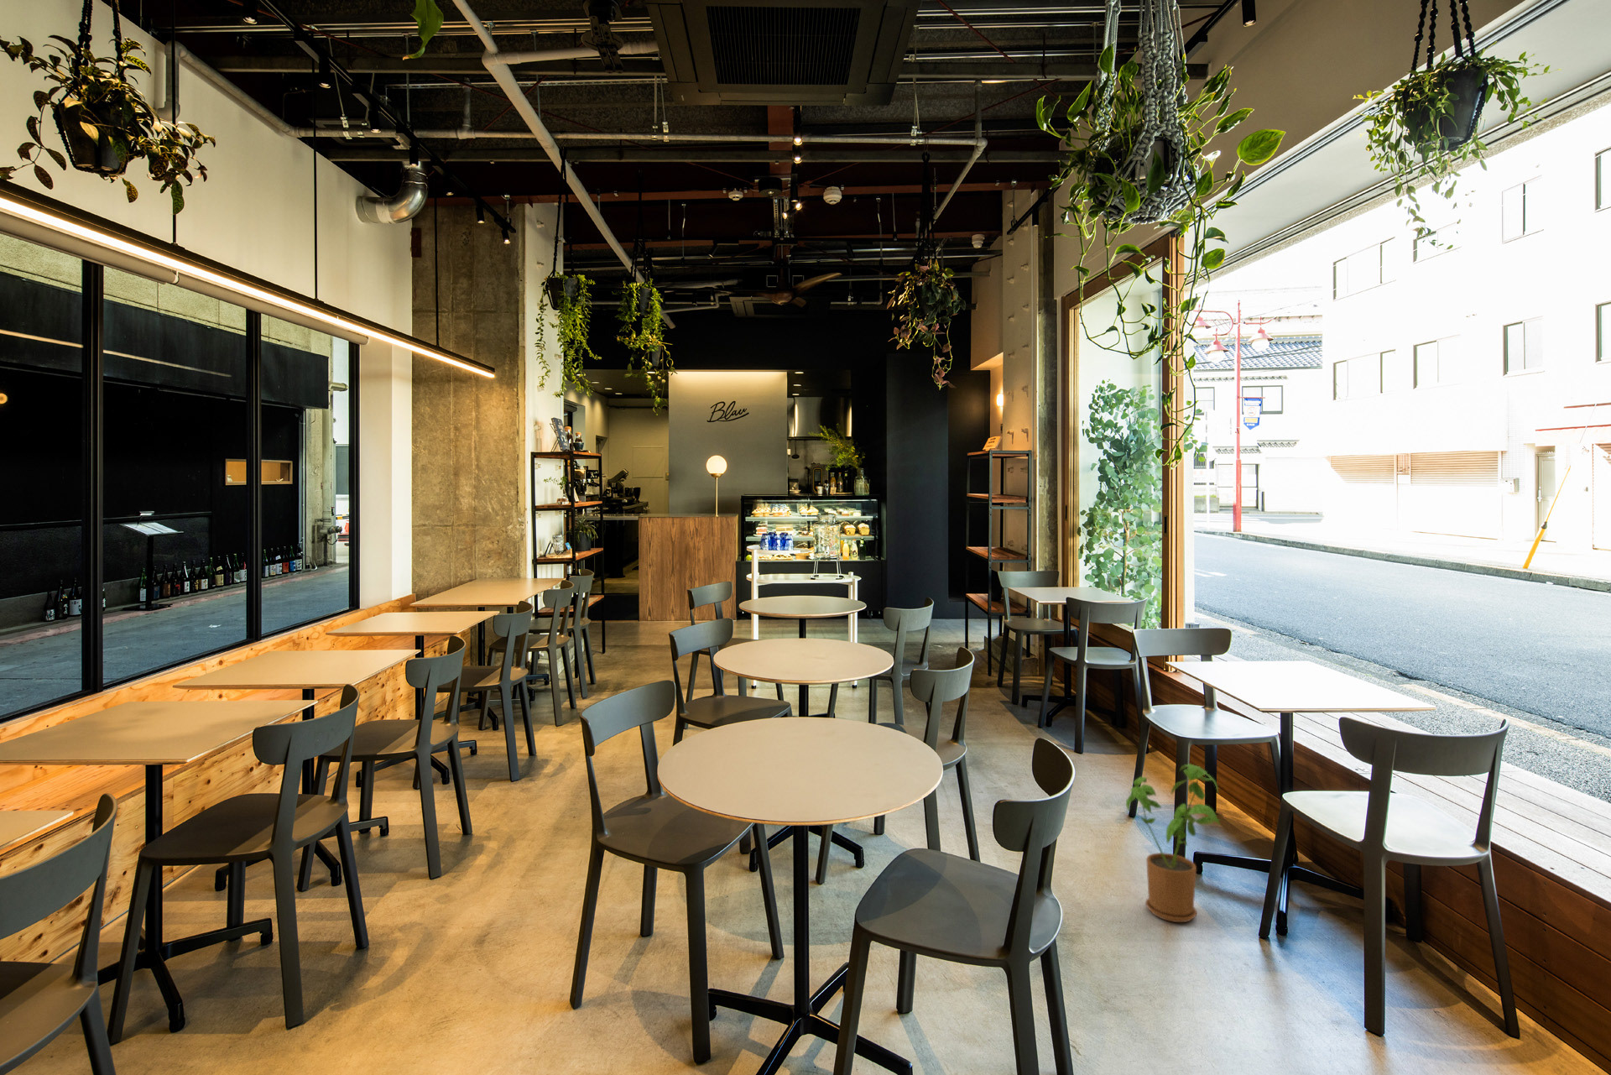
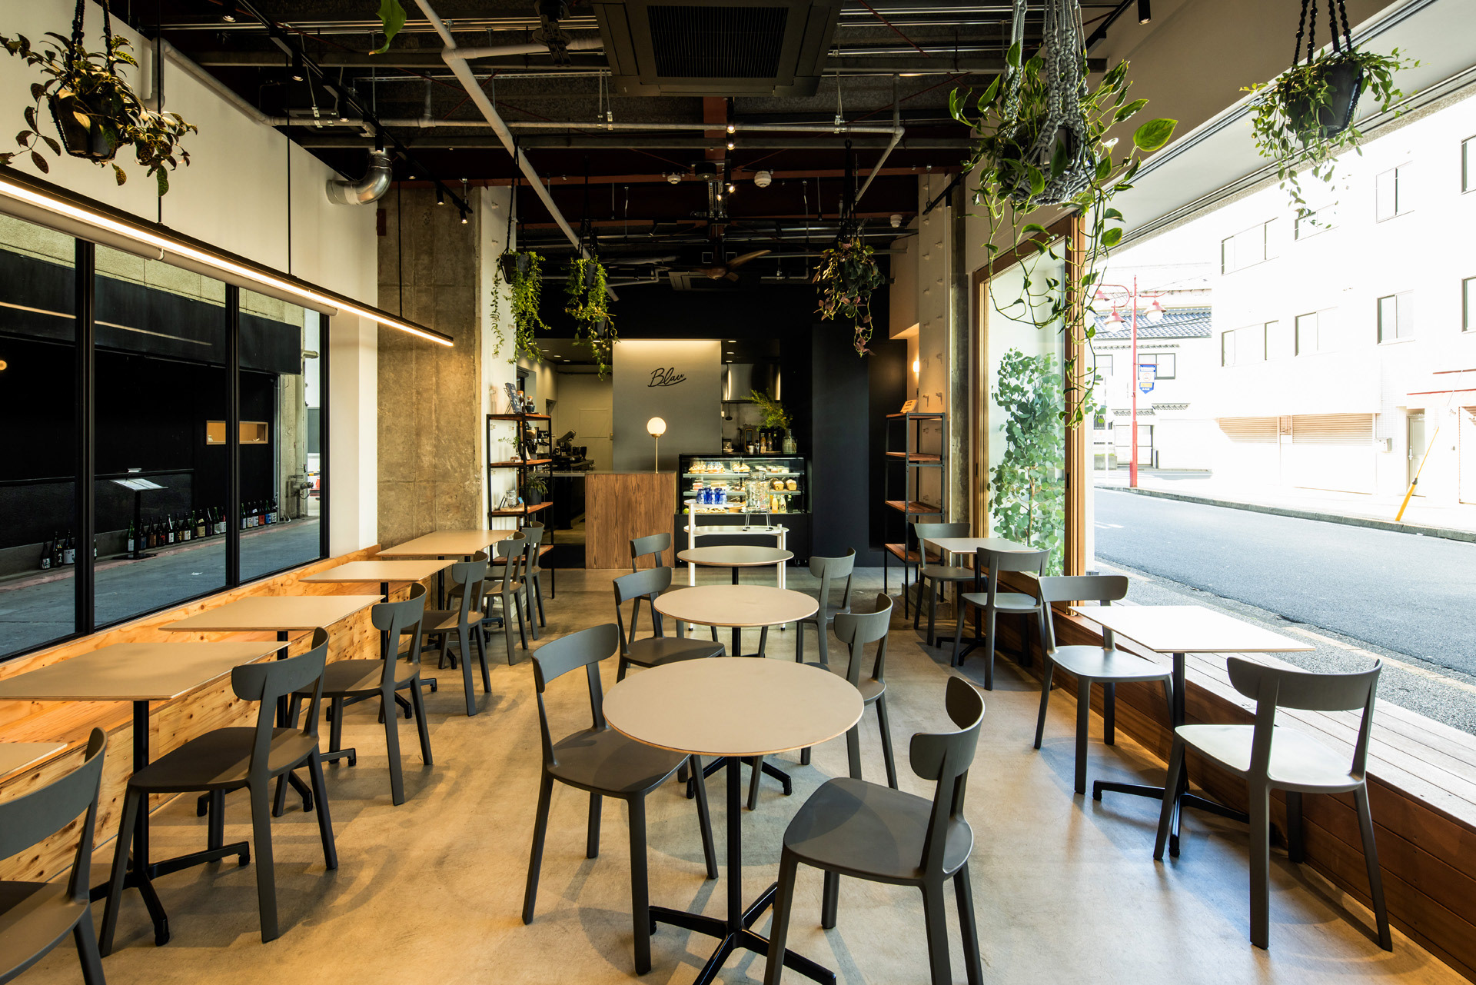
- house plant [1125,763,1222,923]
